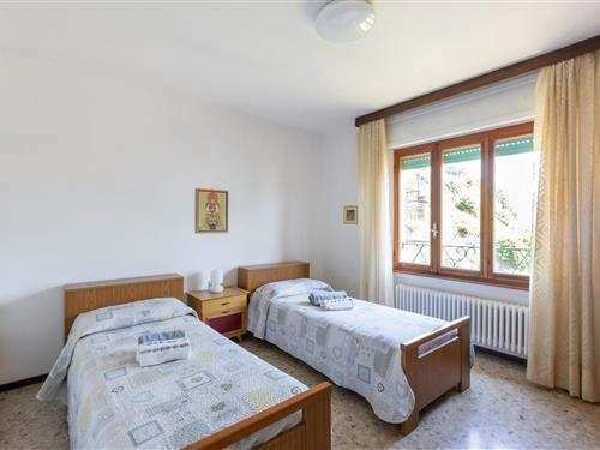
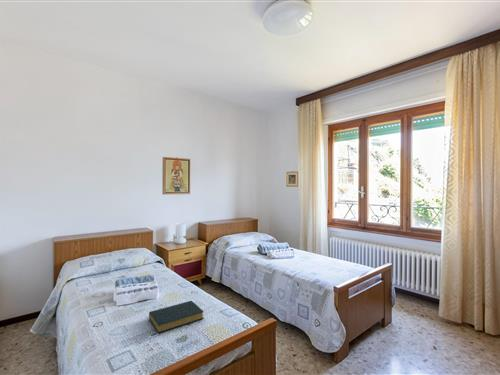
+ hardback book [148,300,205,334]
